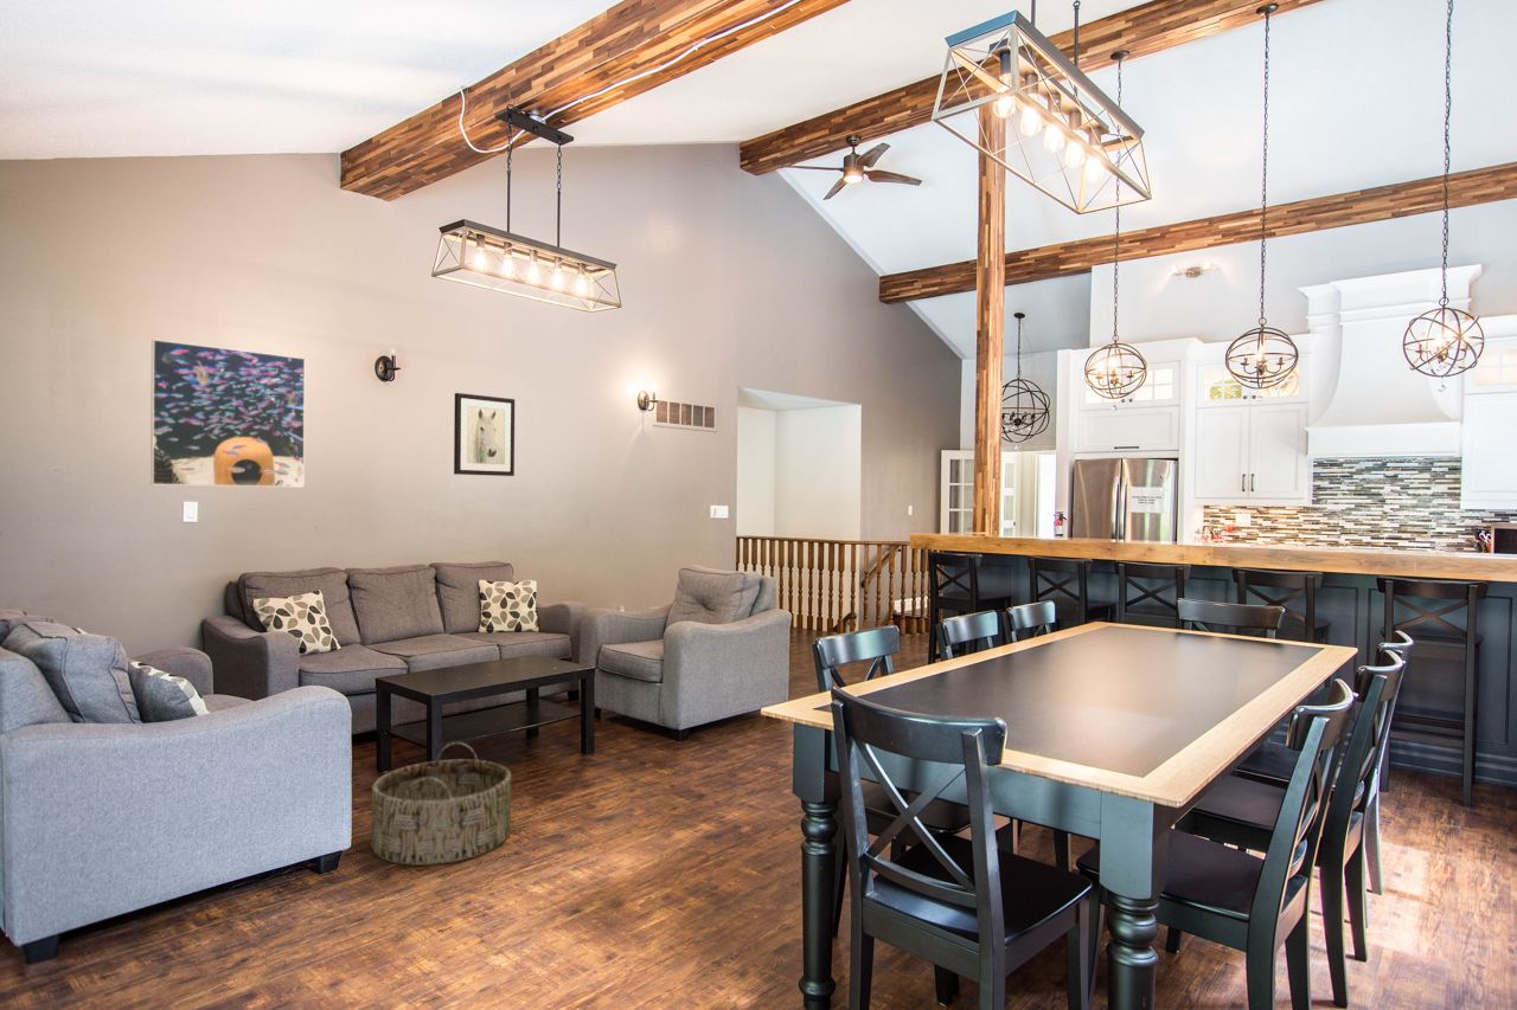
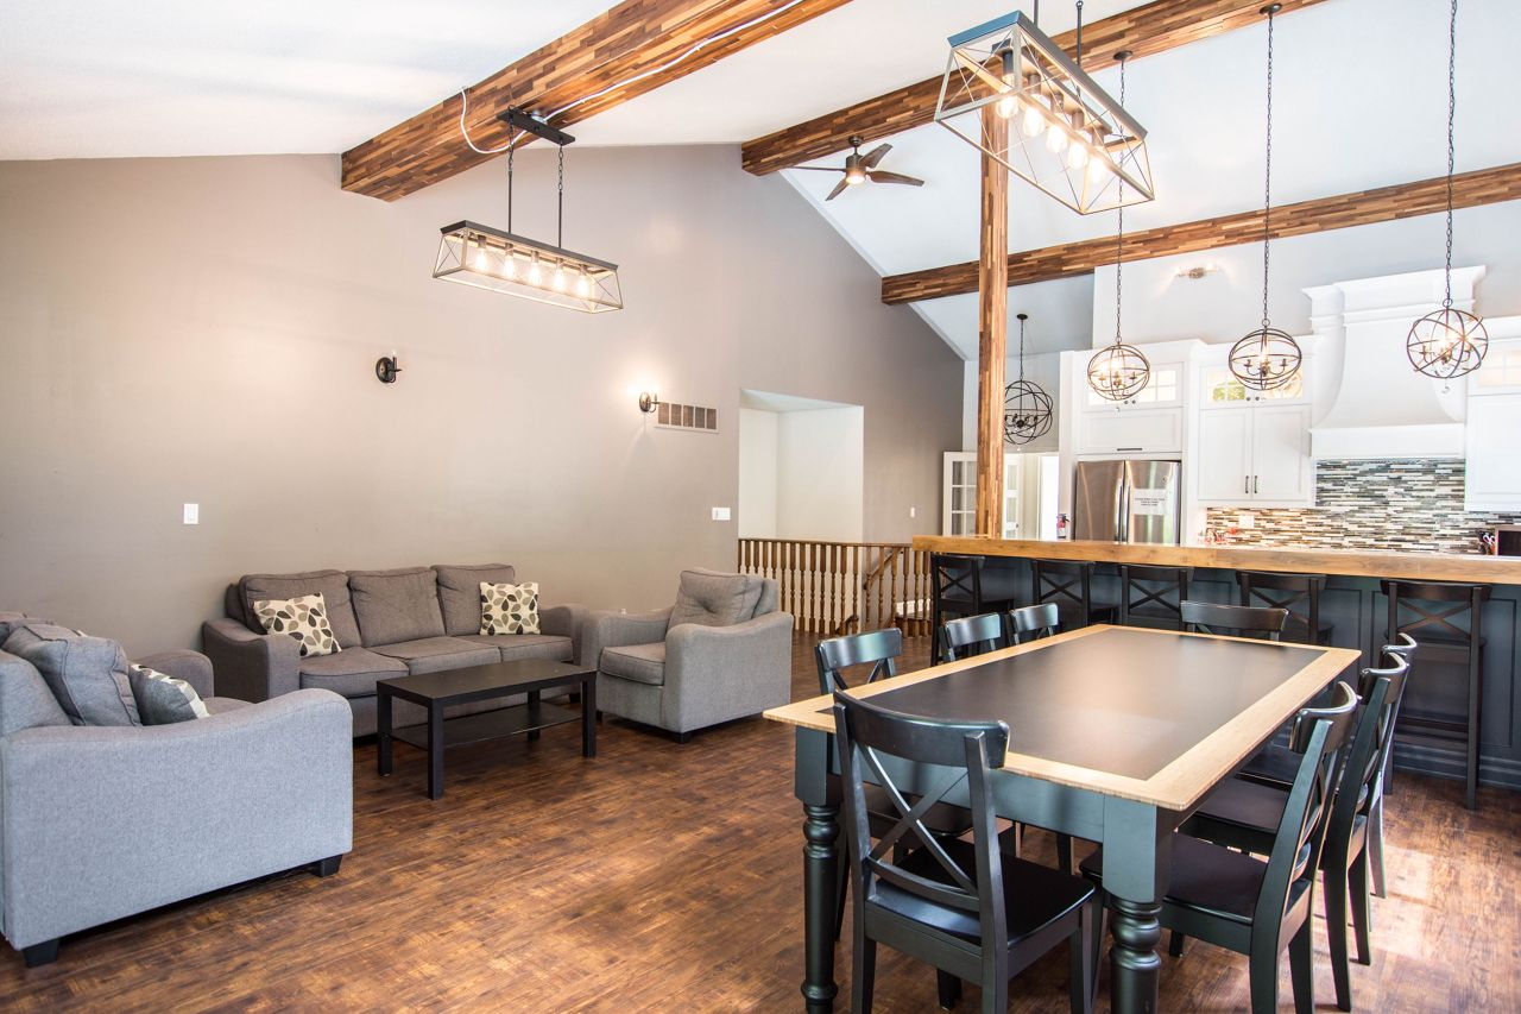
- basket [370,741,512,867]
- wall art [453,392,516,477]
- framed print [149,339,306,488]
